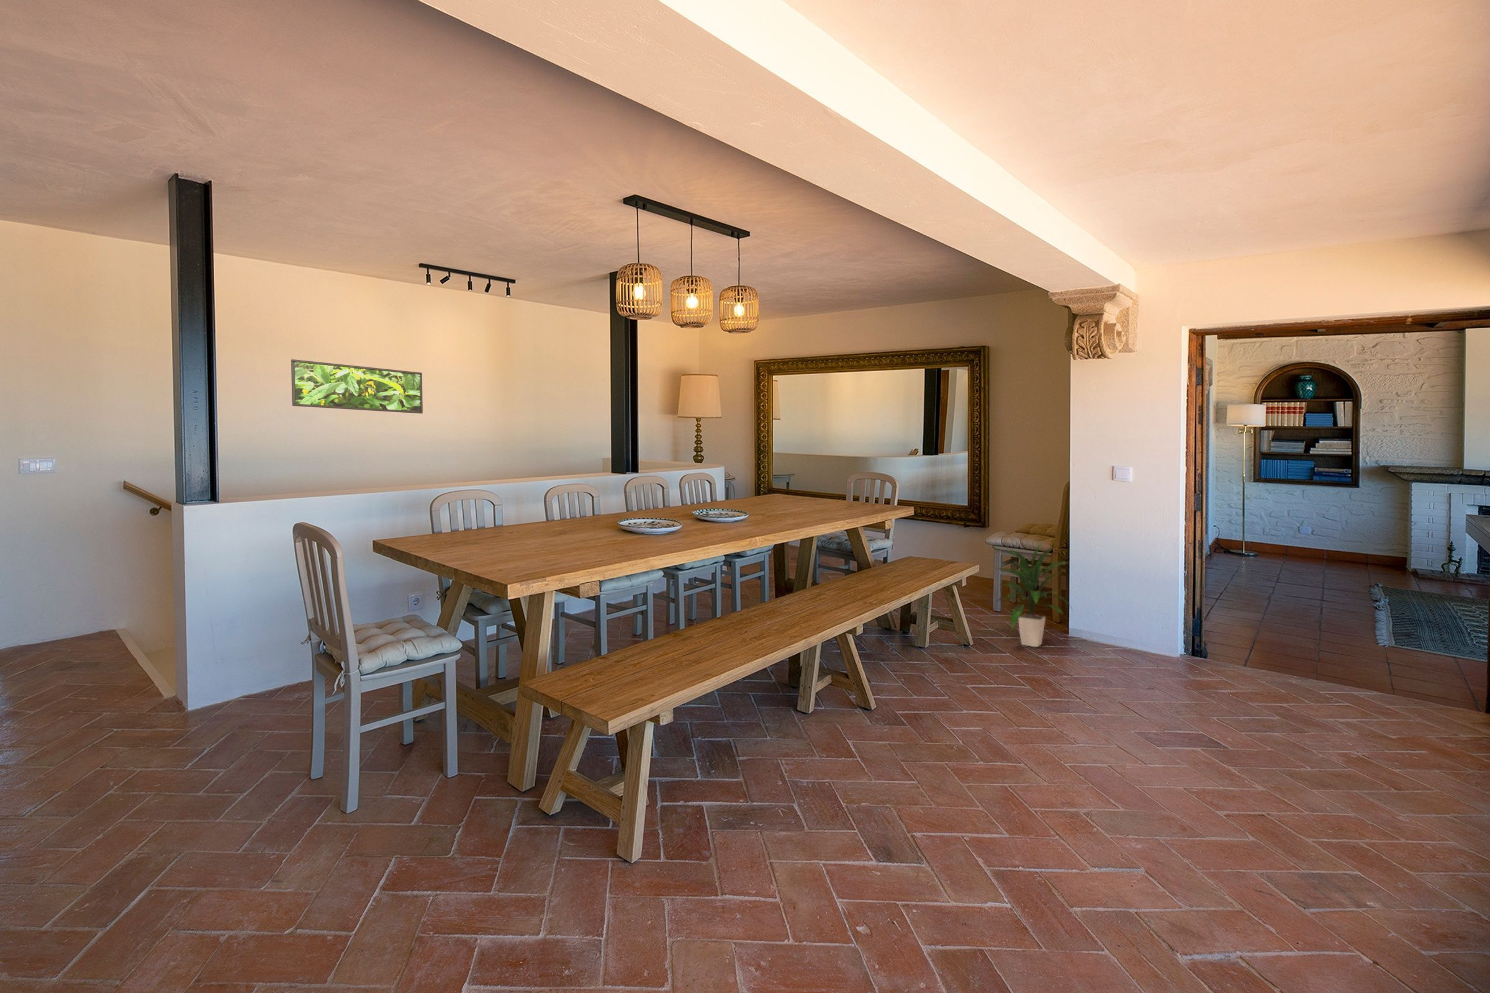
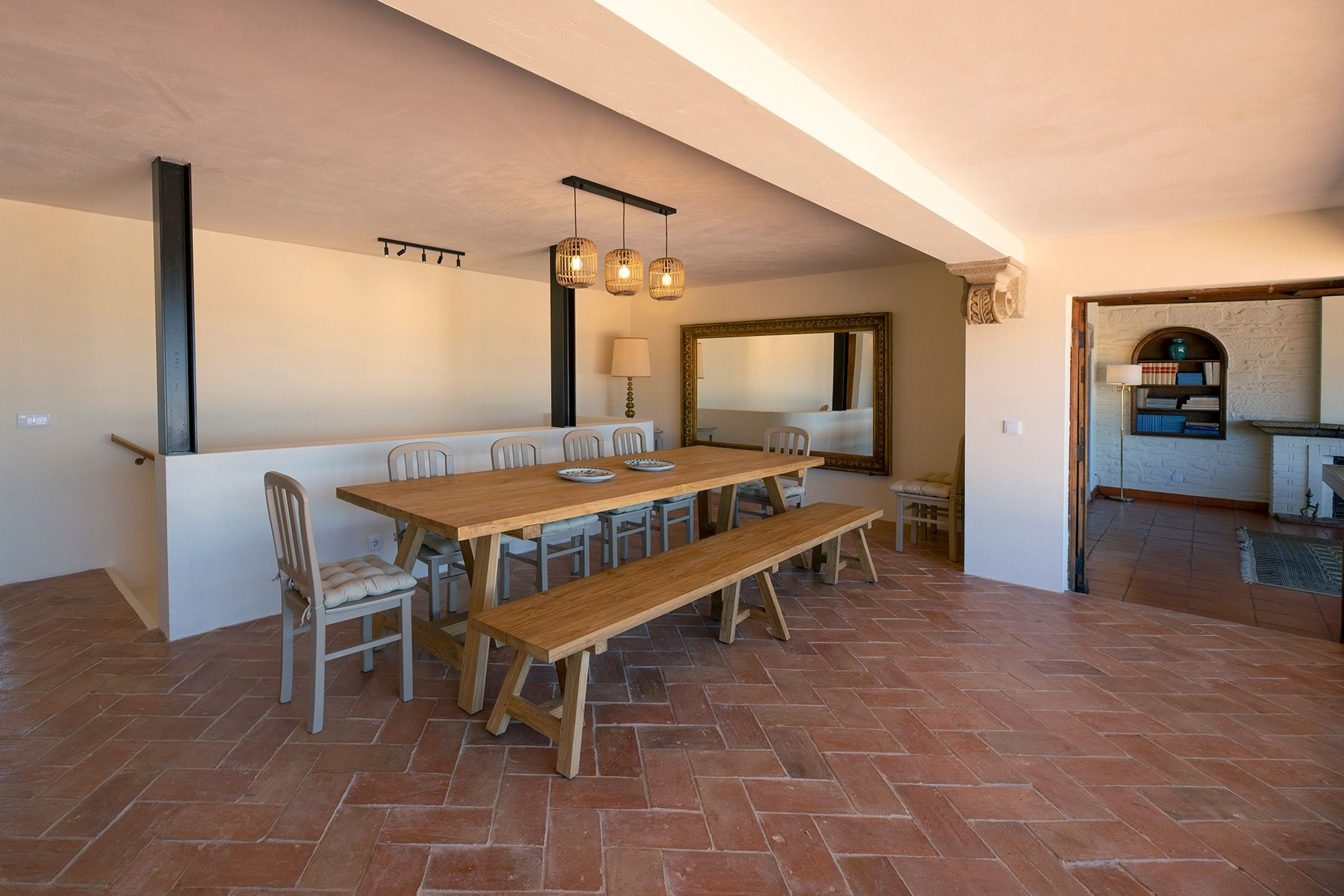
- indoor plant [991,541,1073,647]
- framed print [290,359,423,414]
